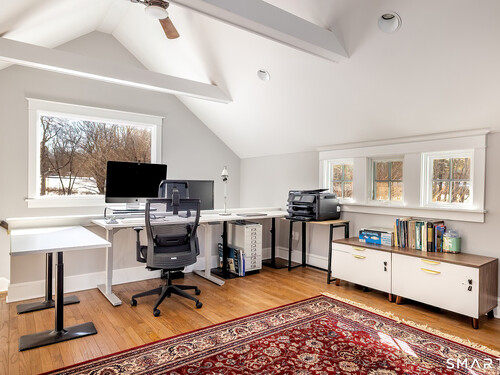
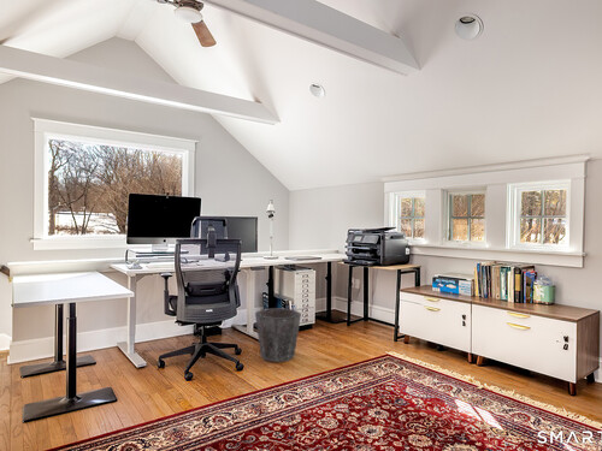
+ waste bin [254,307,302,363]
